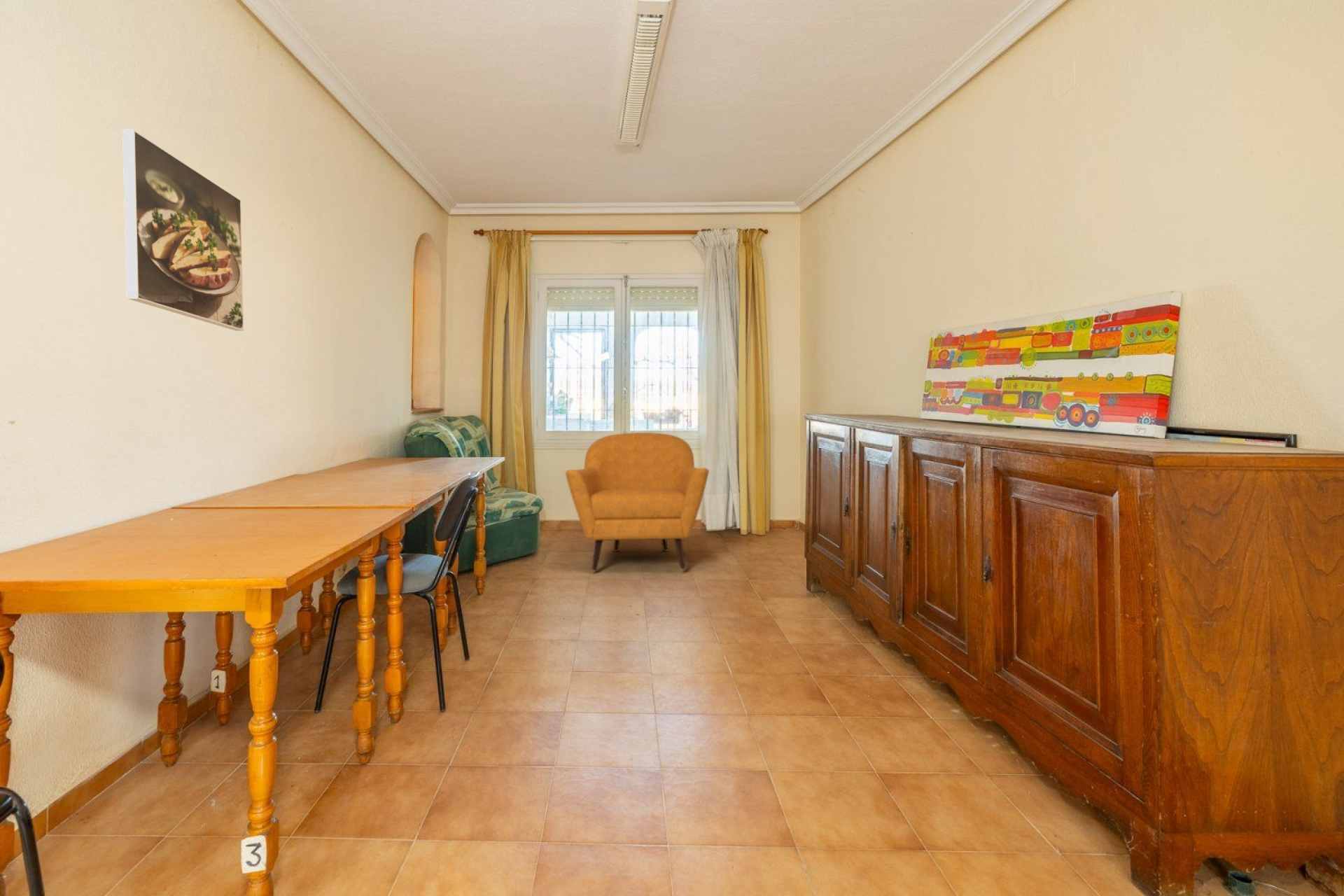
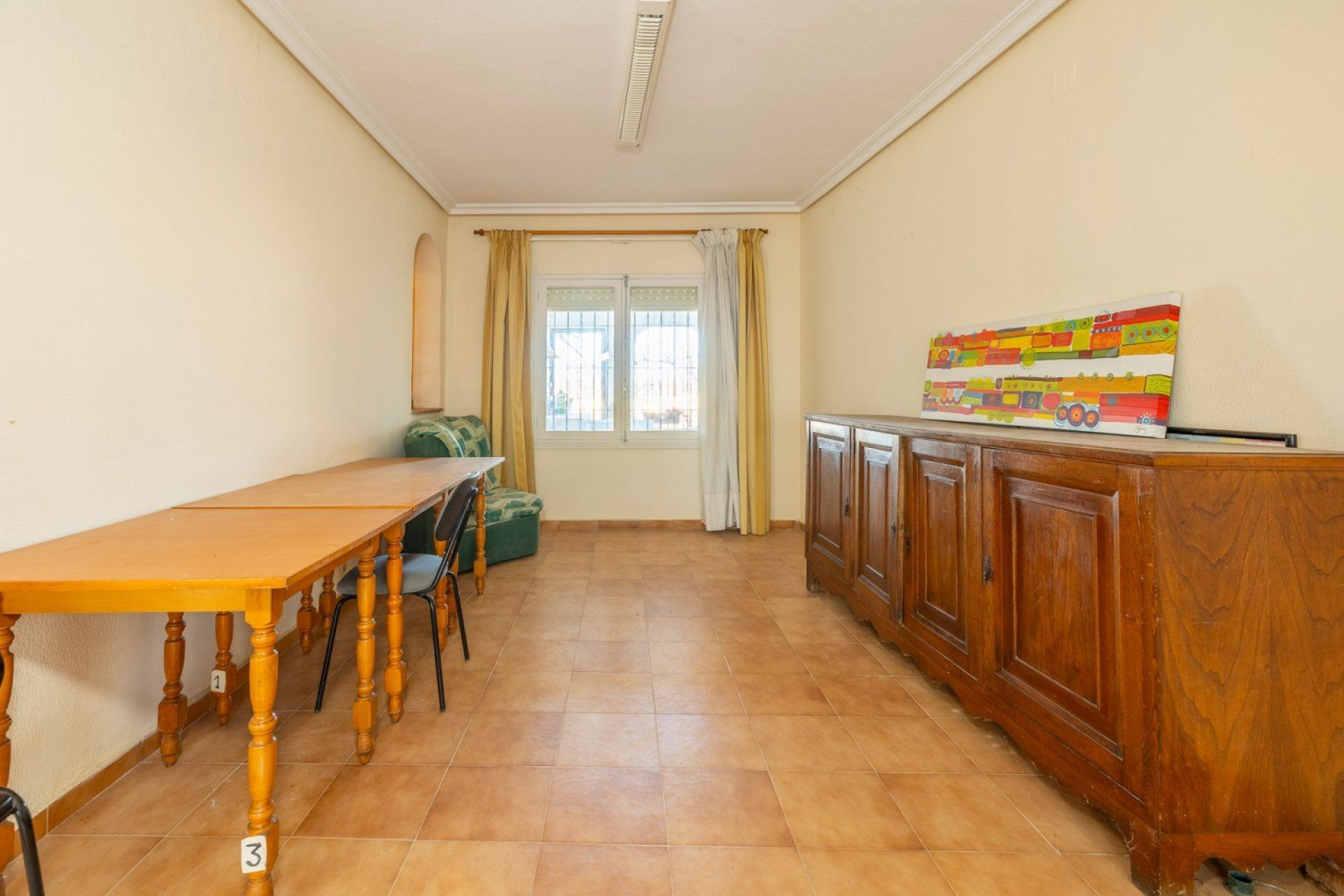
- armchair [565,432,710,571]
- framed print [122,128,244,331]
